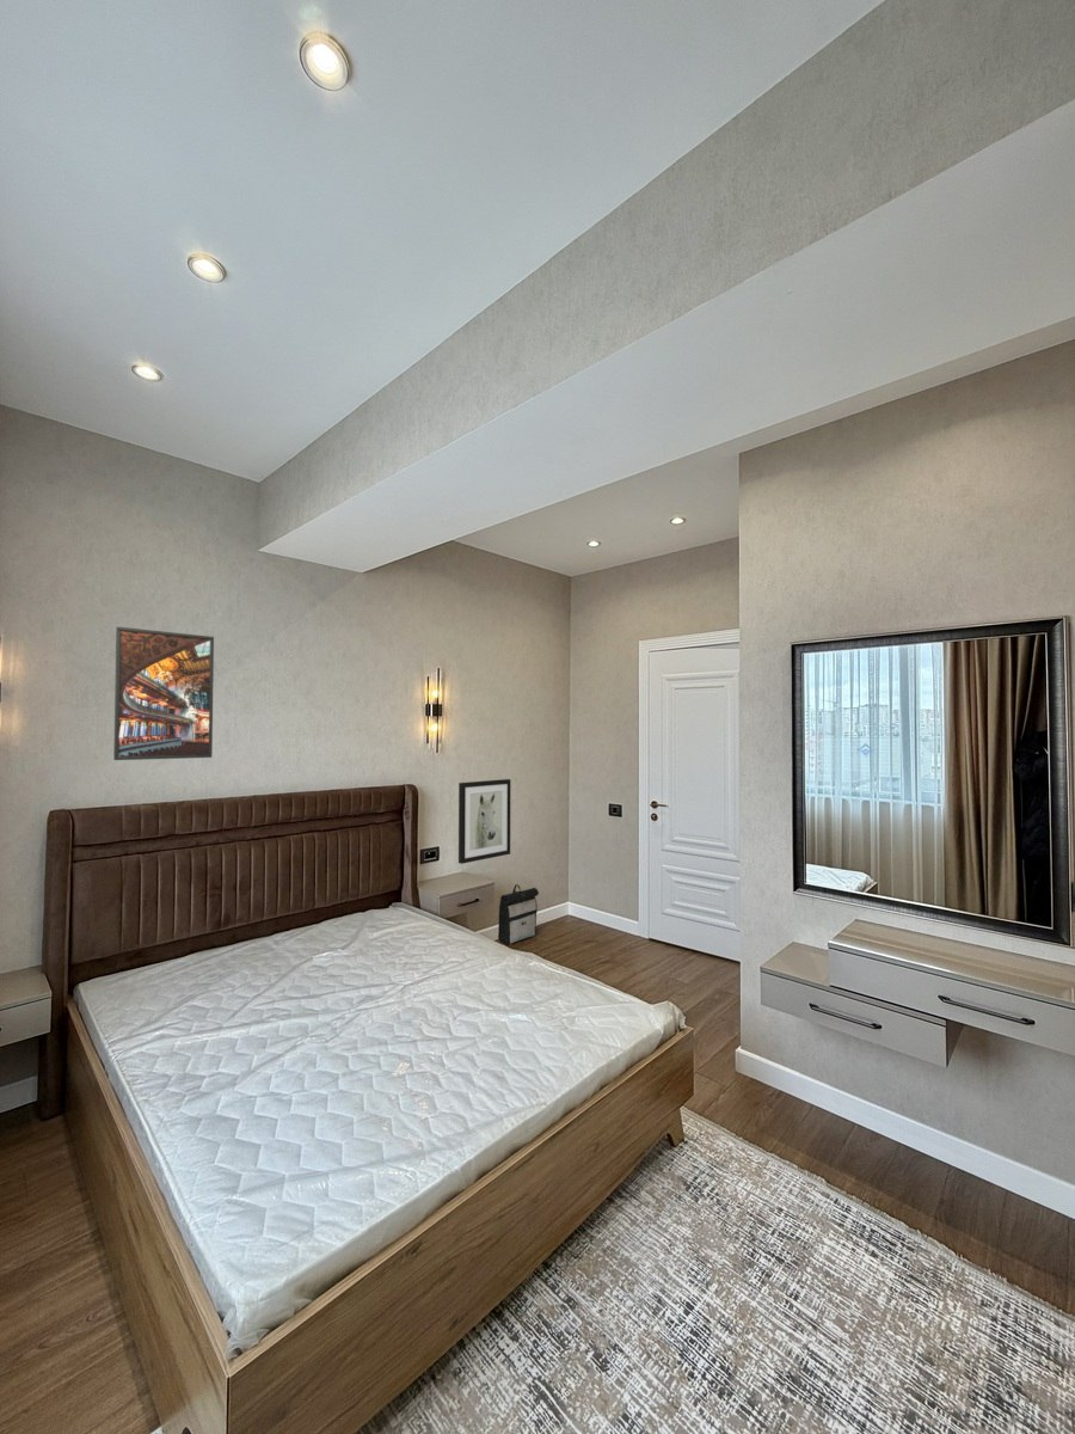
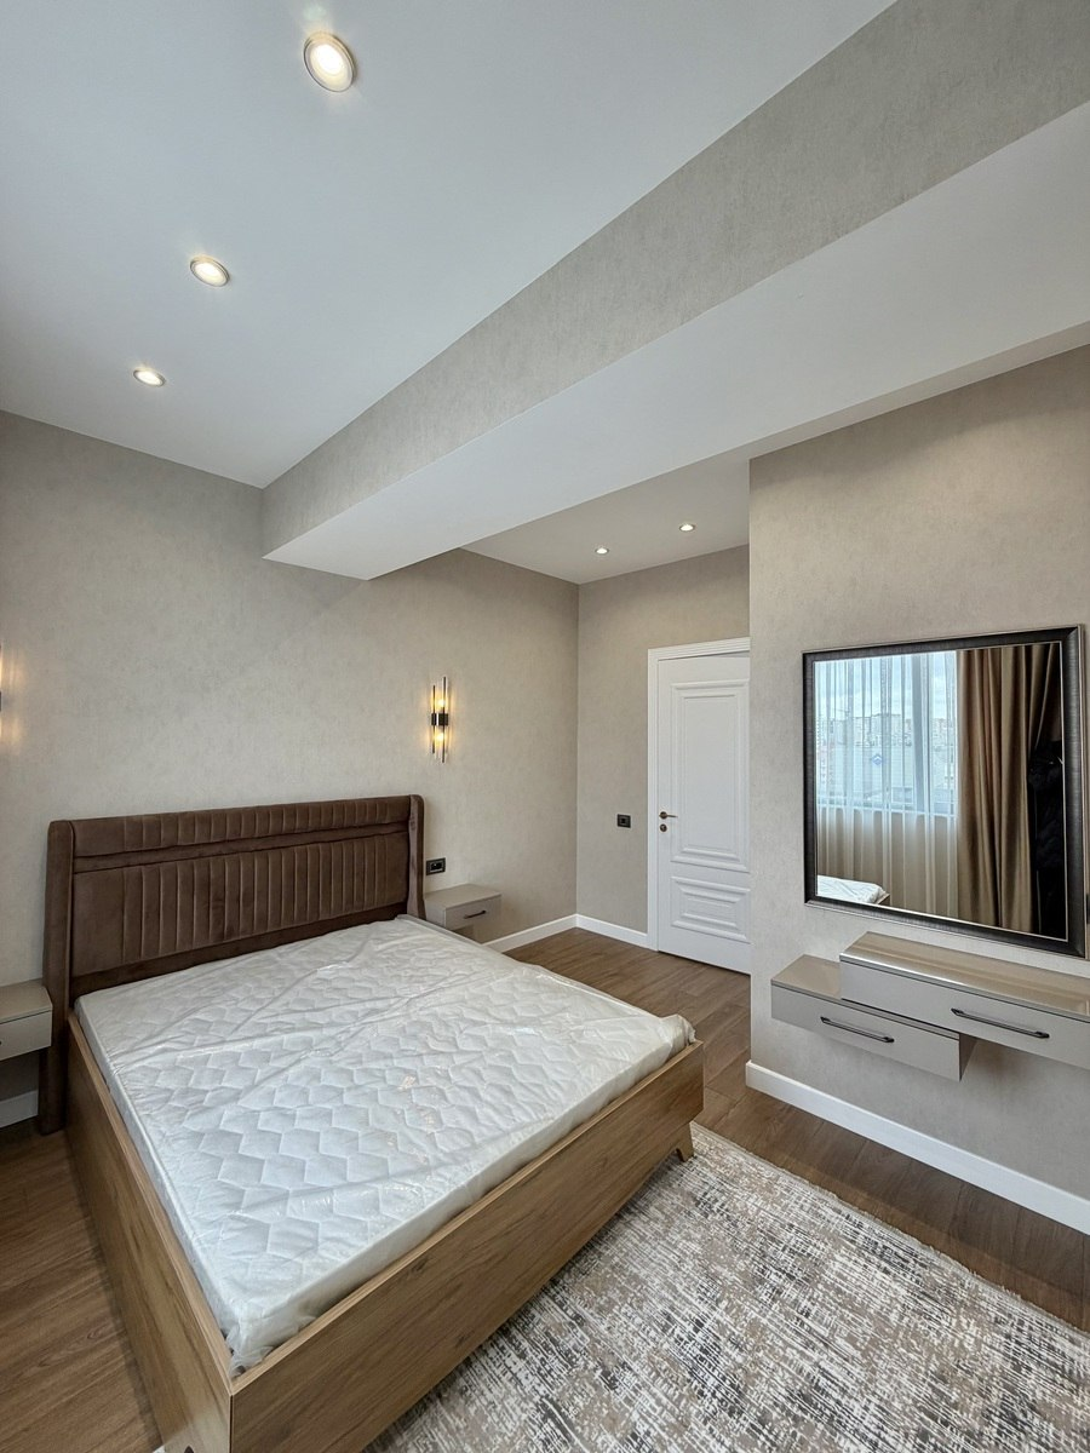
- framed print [112,626,215,761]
- backpack [497,883,540,945]
- wall art [457,778,511,865]
